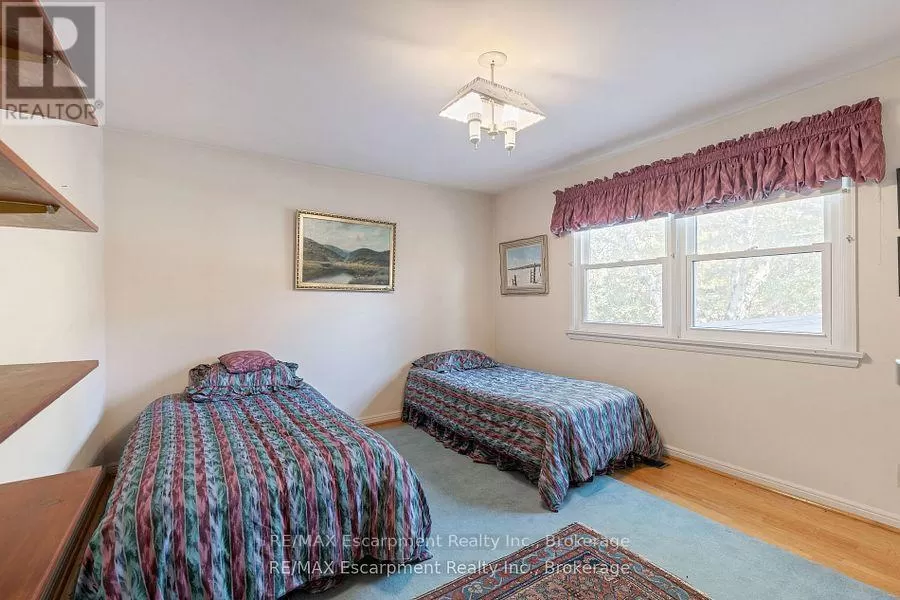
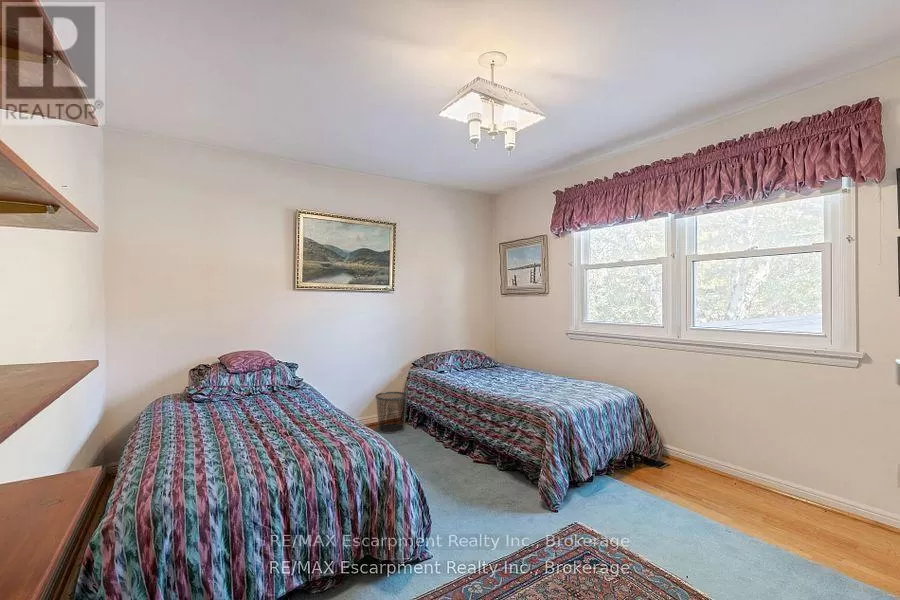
+ waste bin [374,391,408,434]
